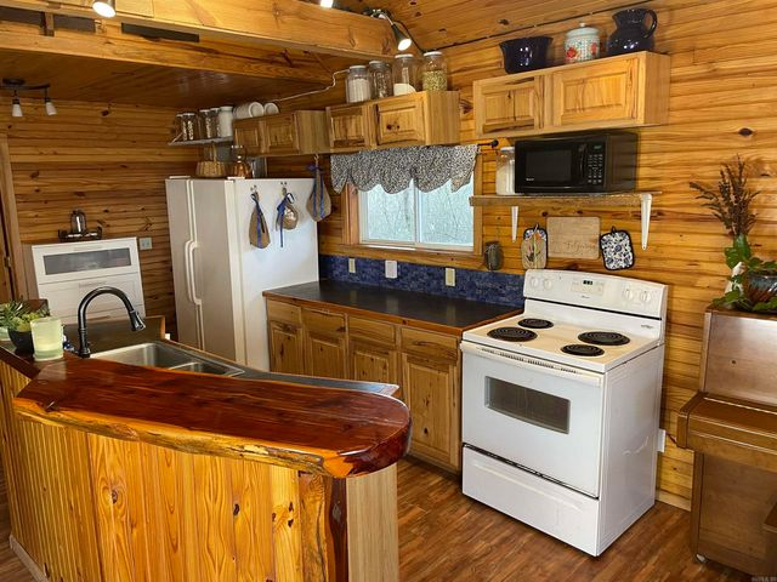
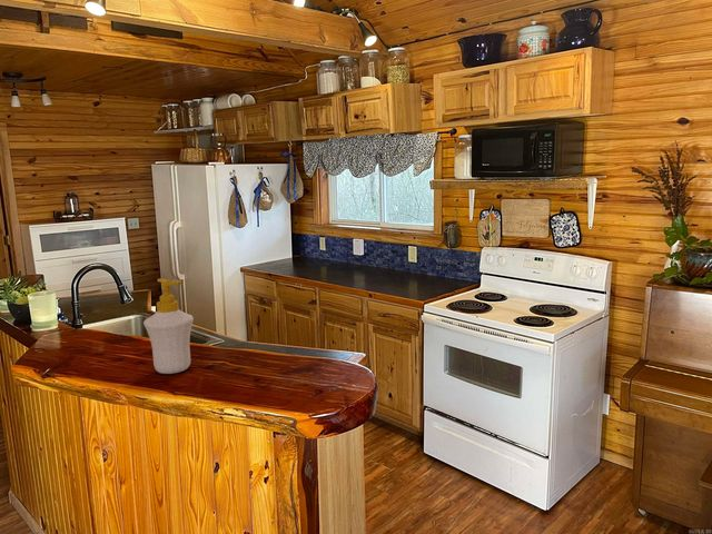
+ soap bottle [142,277,195,375]
